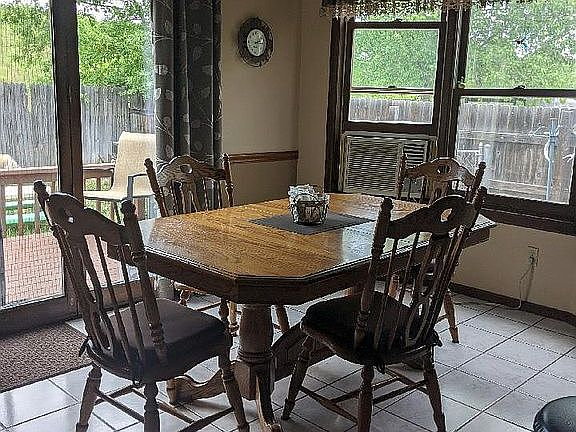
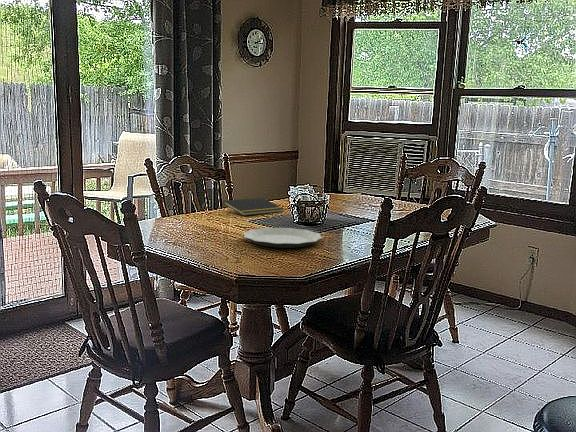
+ notepad [221,197,284,217]
+ plate [242,227,324,249]
